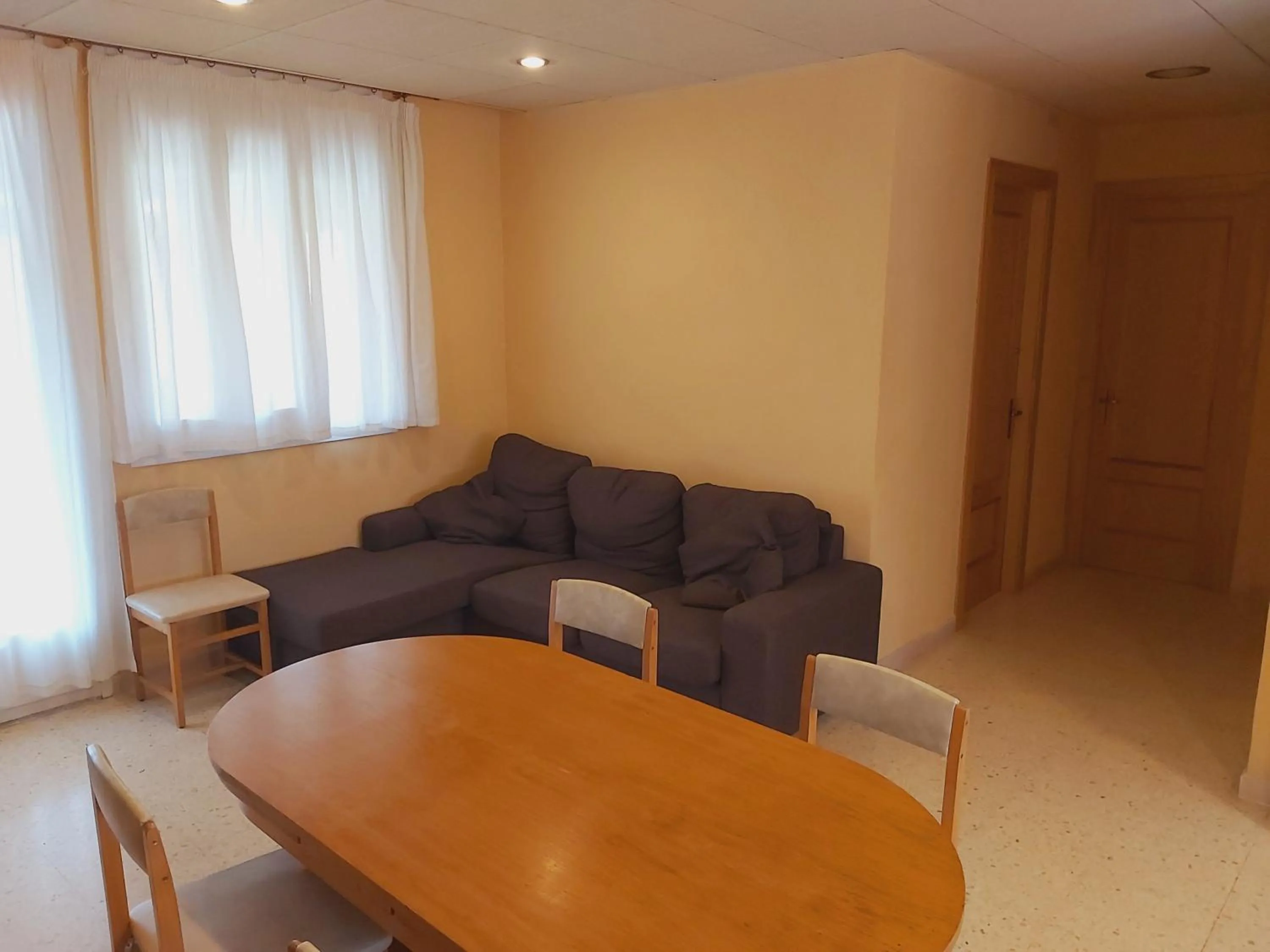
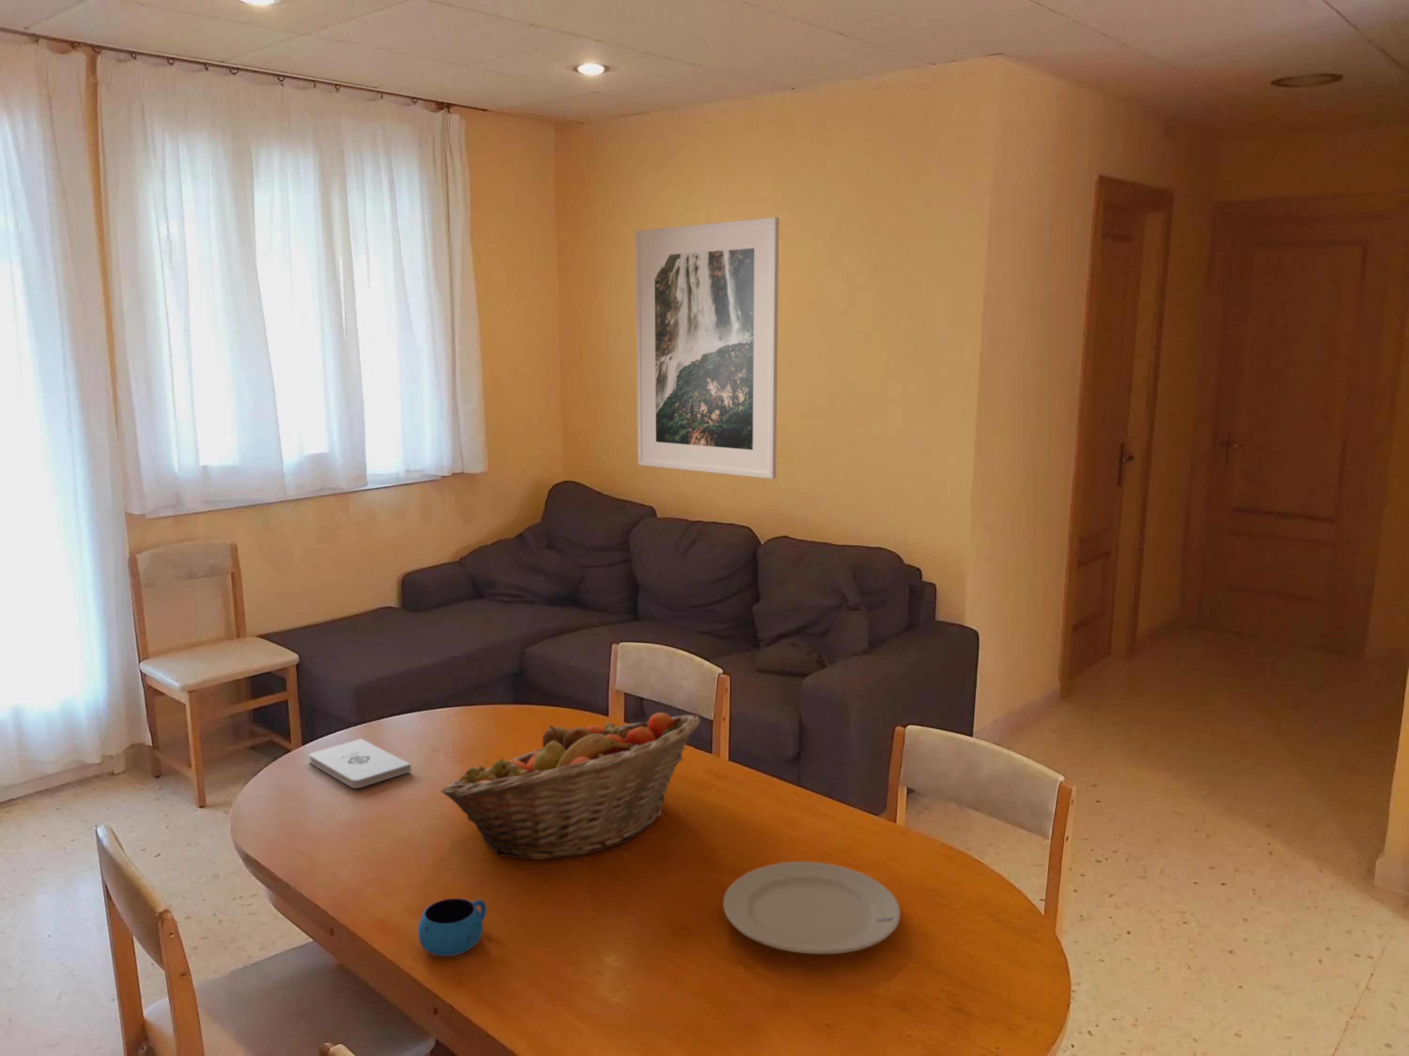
+ fruit basket [440,712,701,860]
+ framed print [635,216,780,479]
+ chinaware [723,861,901,955]
+ notepad [308,739,412,789]
+ mug [417,897,487,957]
